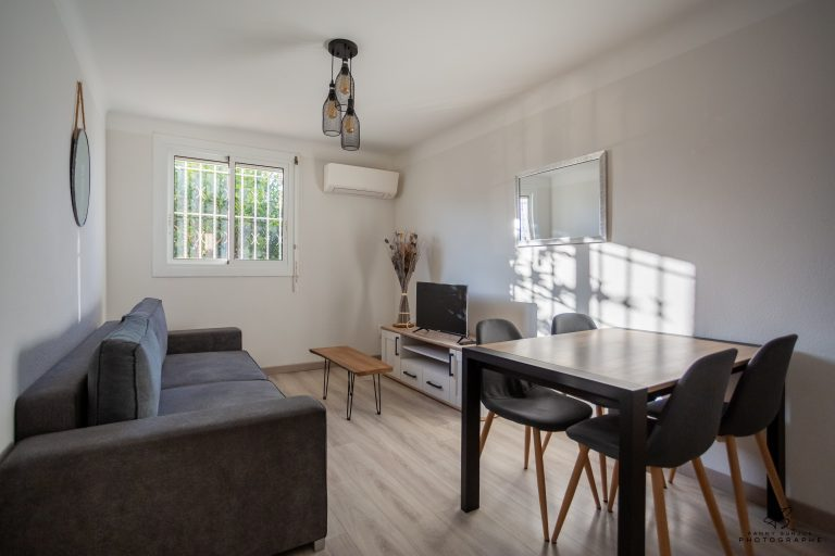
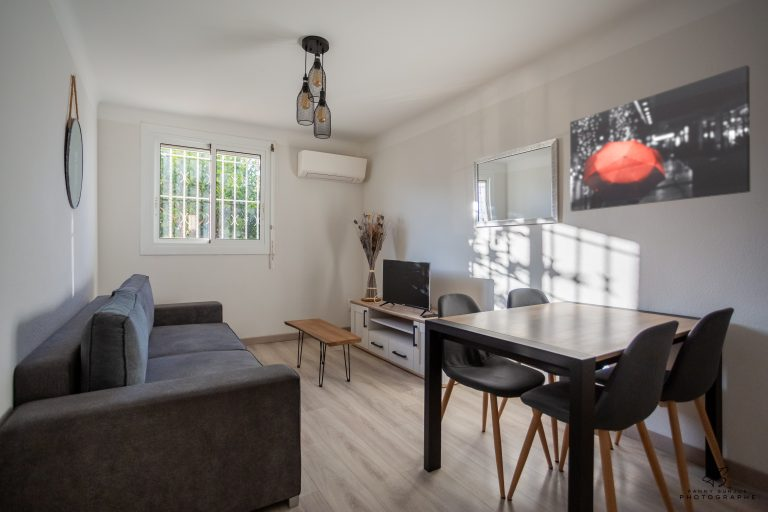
+ wall art [569,64,751,212]
